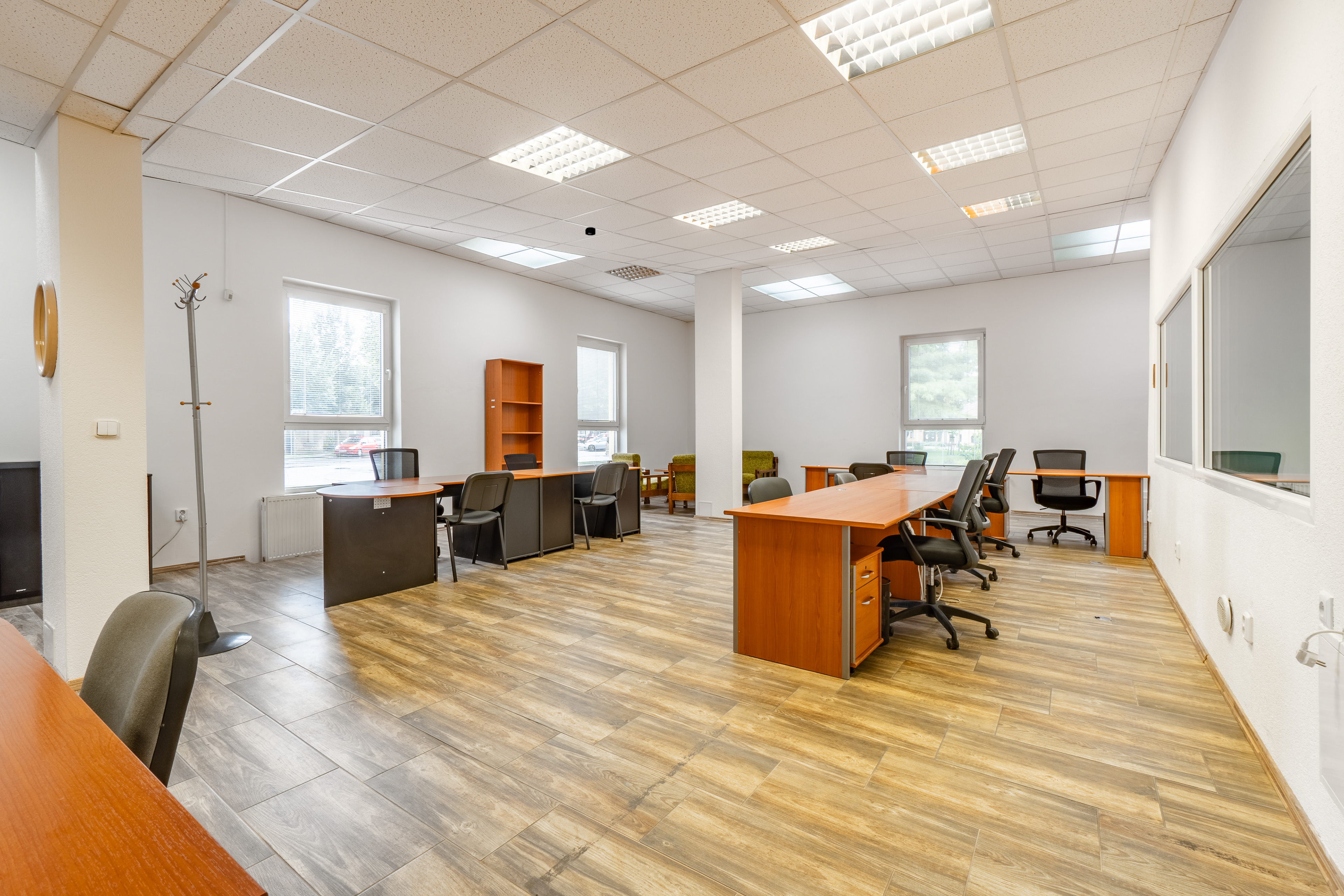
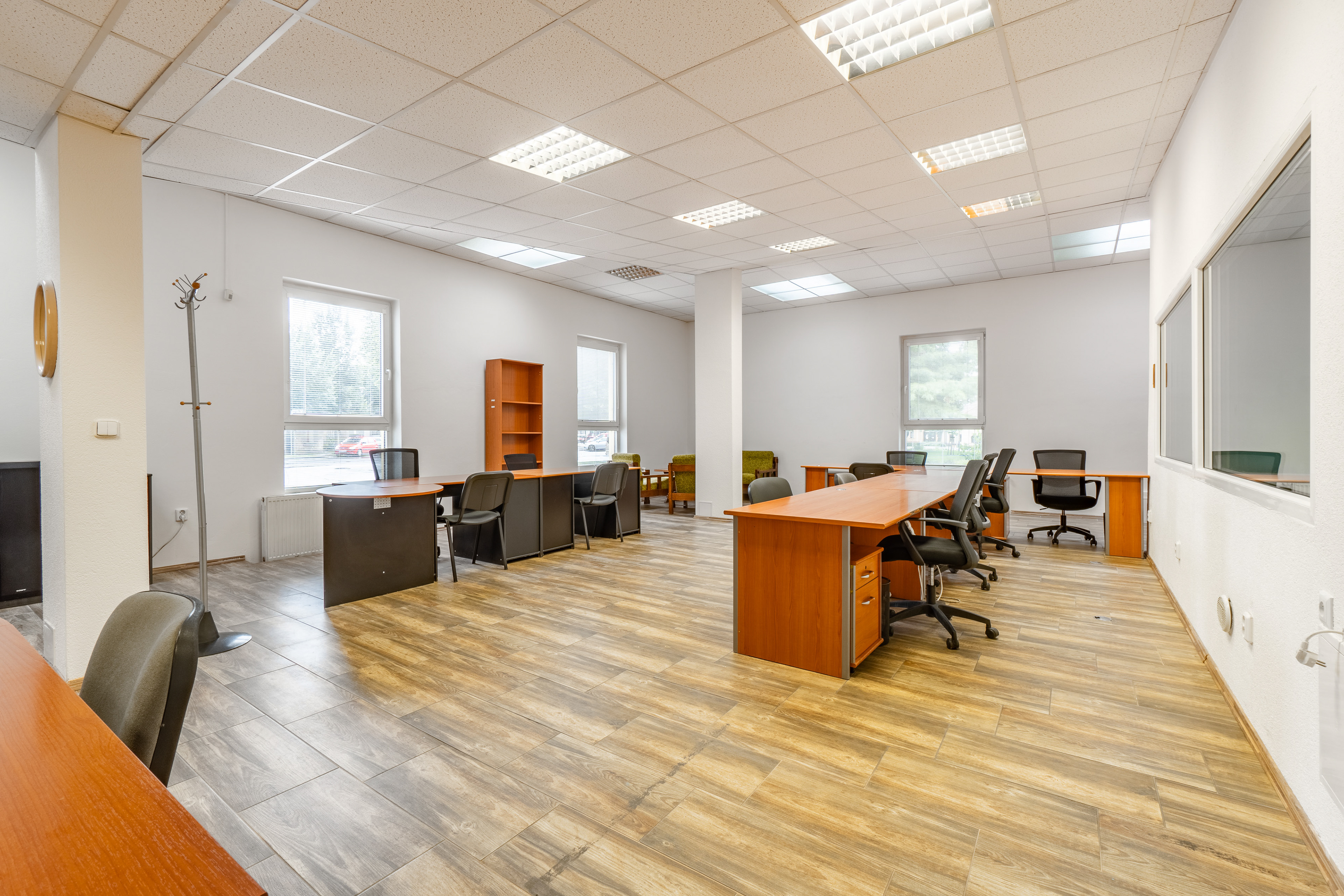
- smoke detector [585,227,596,236]
